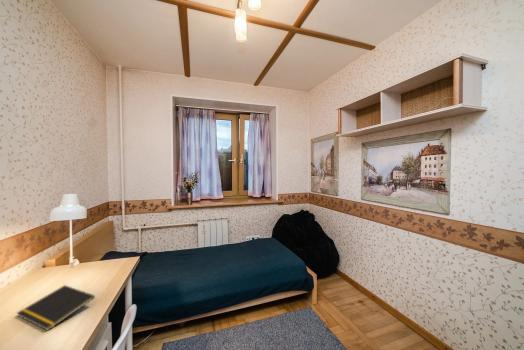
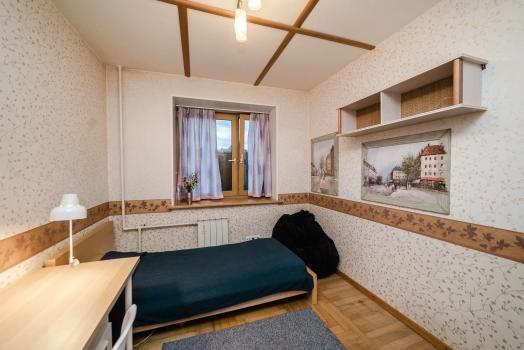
- notepad [16,284,96,332]
